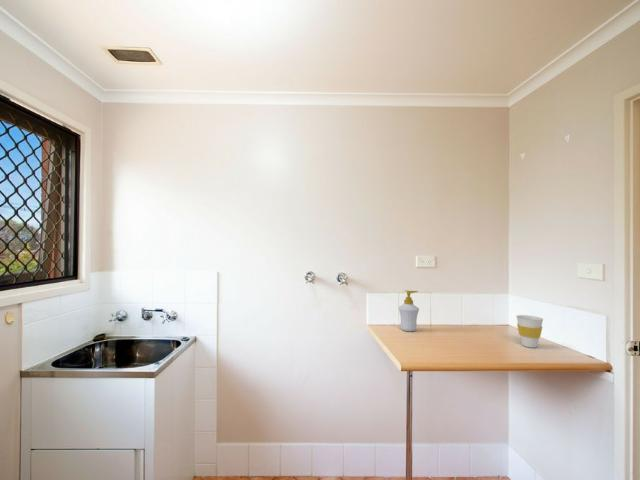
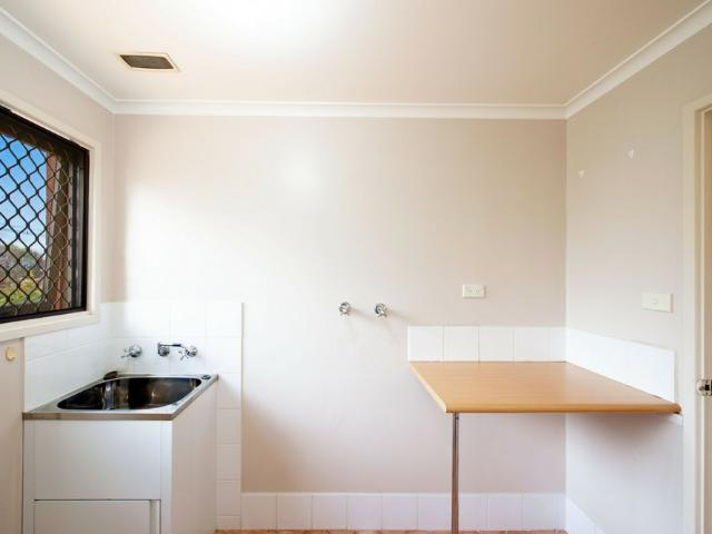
- cup [515,314,544,349]
- soap bottle [397,289,420,332]
